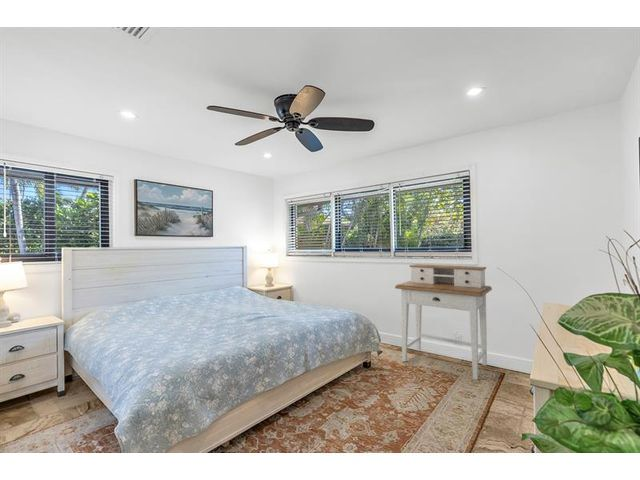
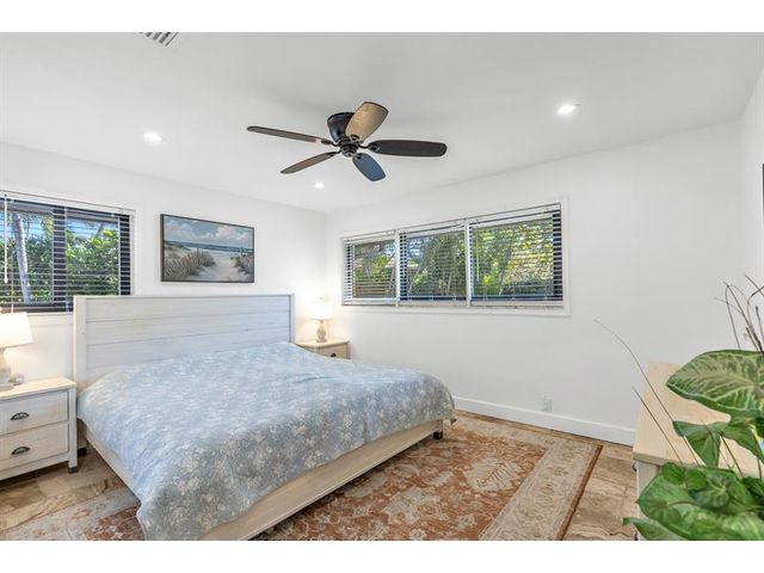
- desk [394,263,493,381]
